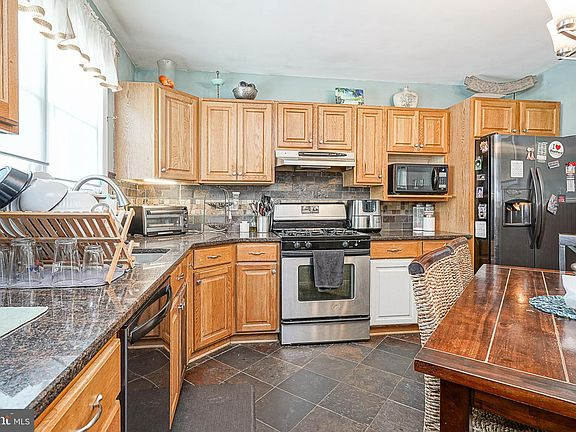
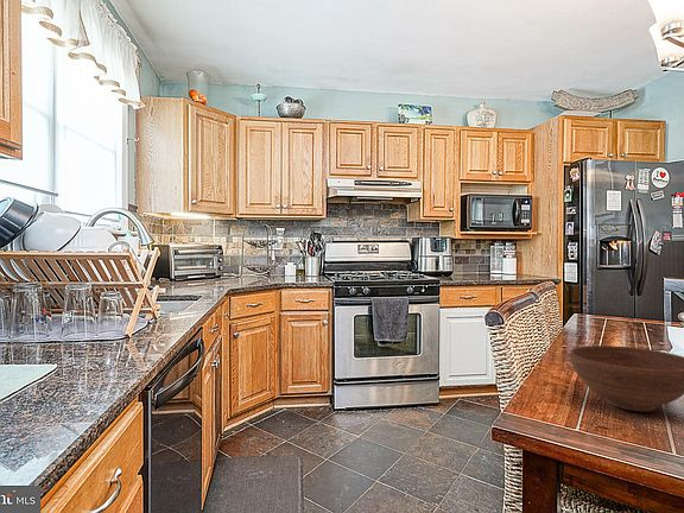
+ bowl [569,344,684,412]
